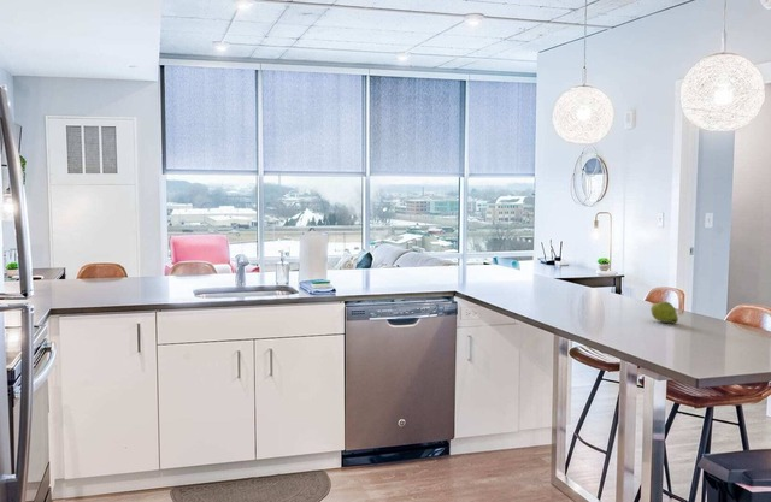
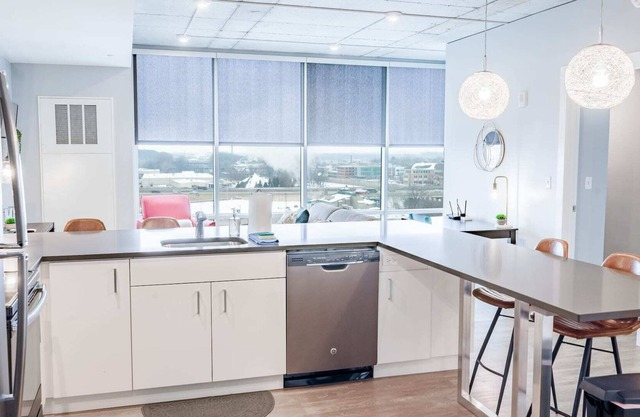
- fruit [649,301,679,326]
